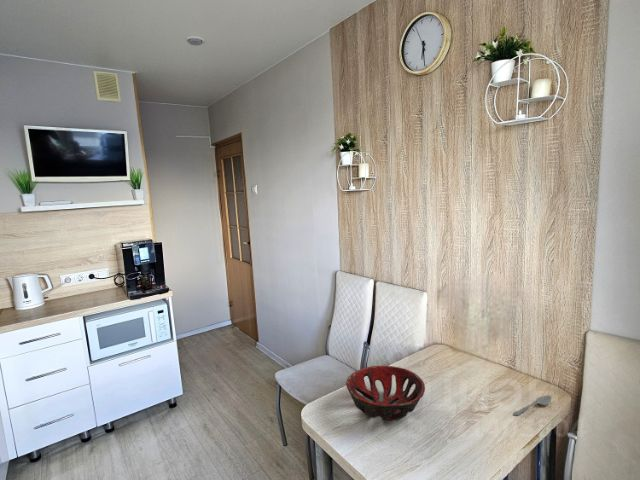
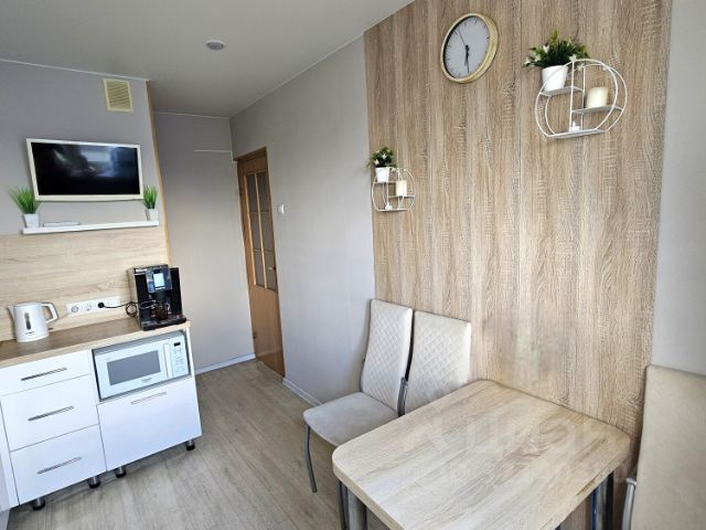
- decorative bowl [345,365,426,422]
- spoon [512,395,553,416]
